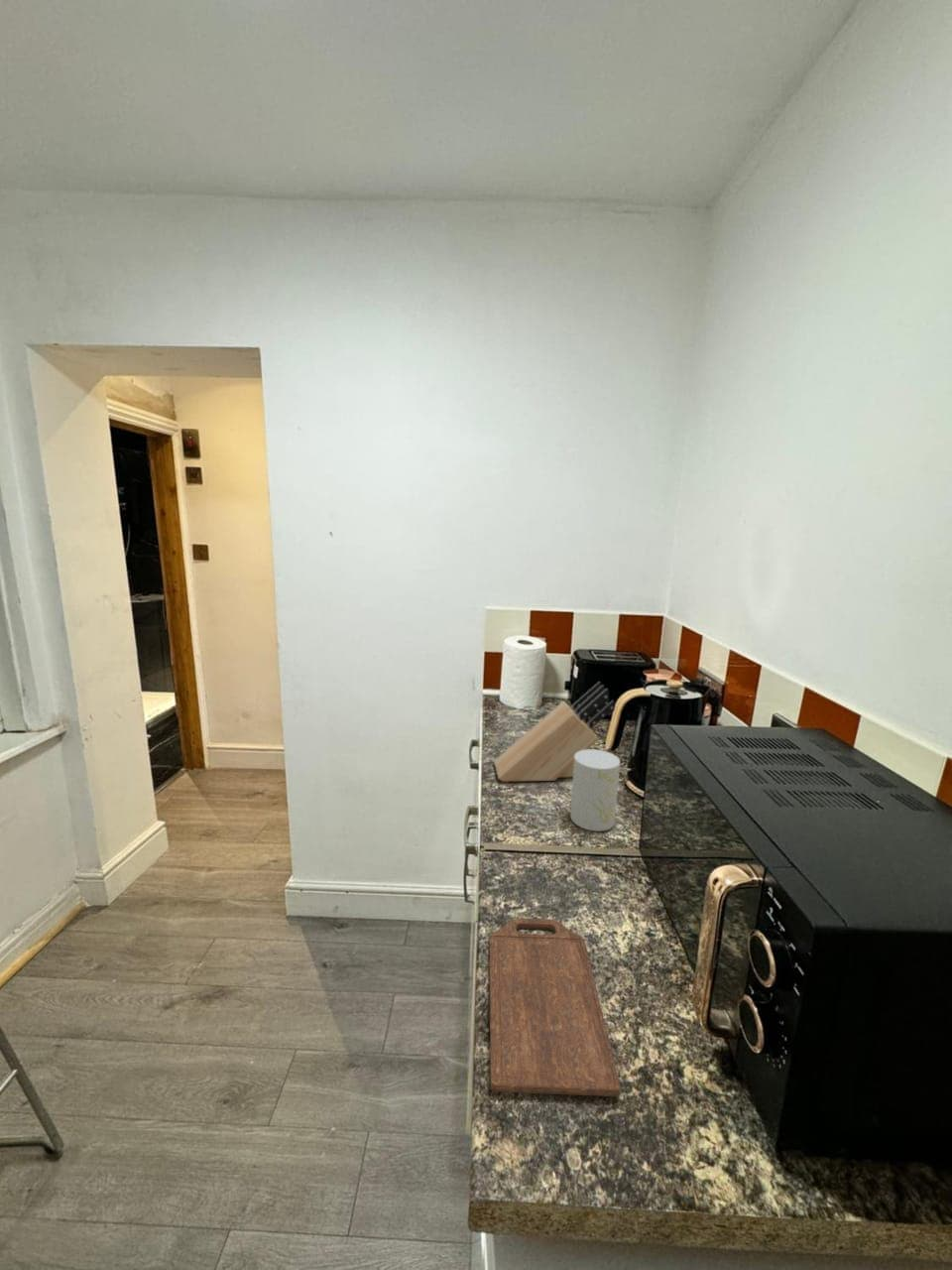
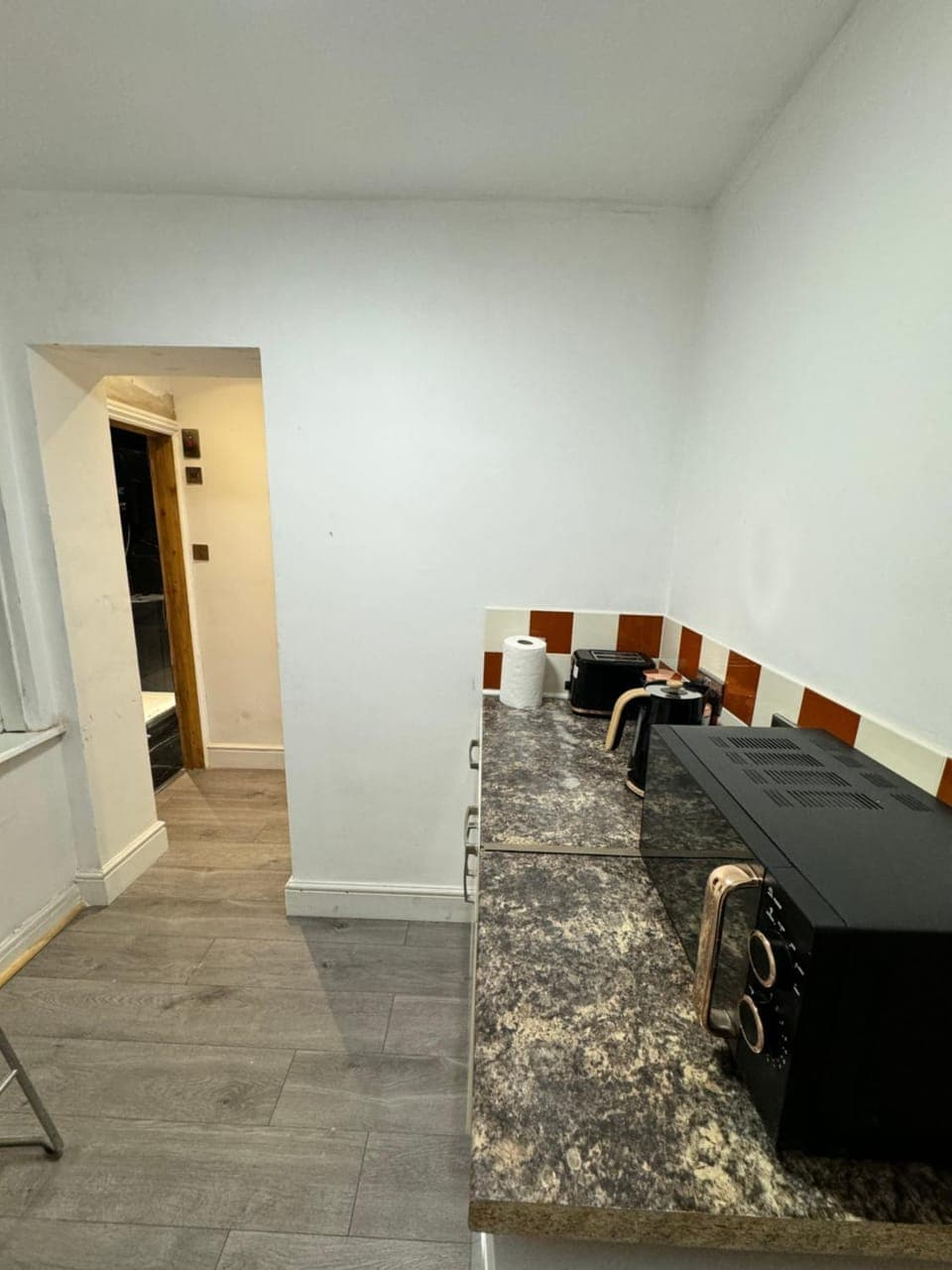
- cutting board [488,917,622,1097]
- cup [569,748,621,832]
- knife block [493,681,616,783]
